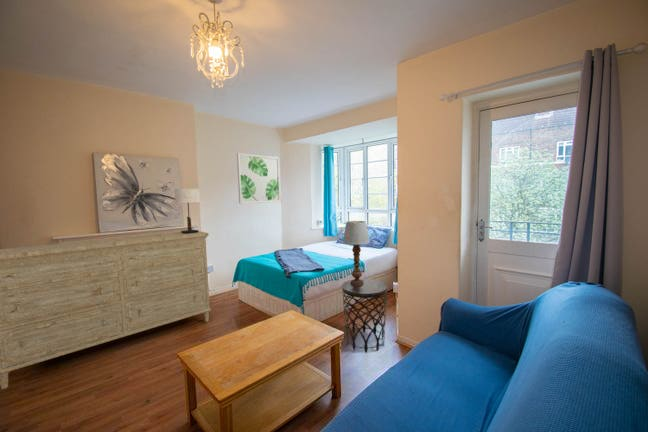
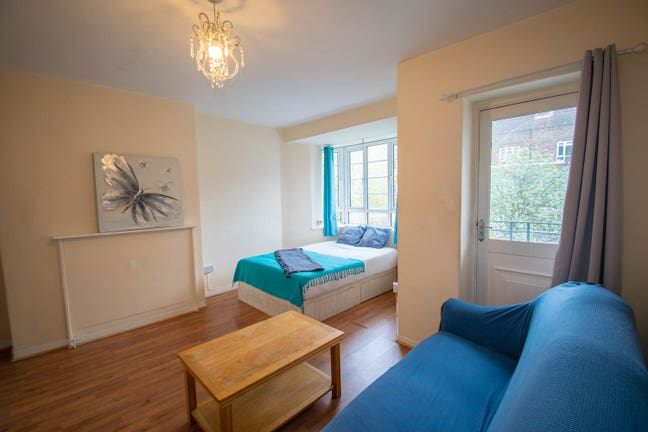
- table lamp [174,188,201,234]
- wall art [236,152,282,205]
- side table [341,278,388,354]
- table lamp [342,220,371,286]
- dresser [0,230,212,390]
